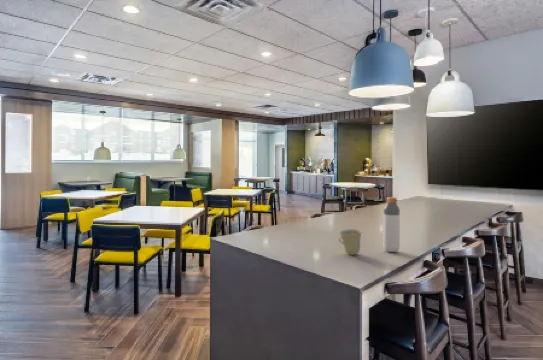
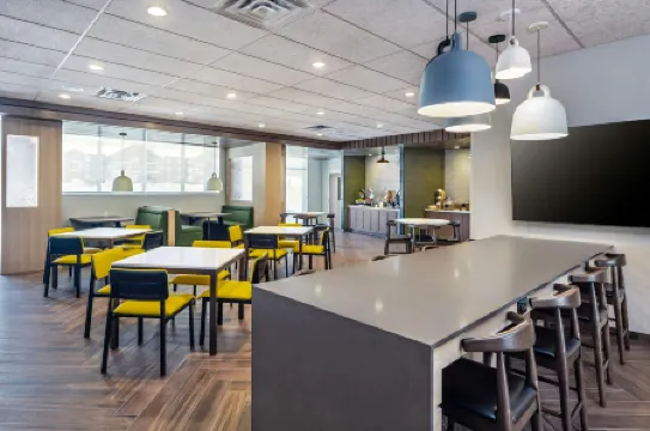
- bottle [383,196,401,253]
- cup [338,228,364,256]
